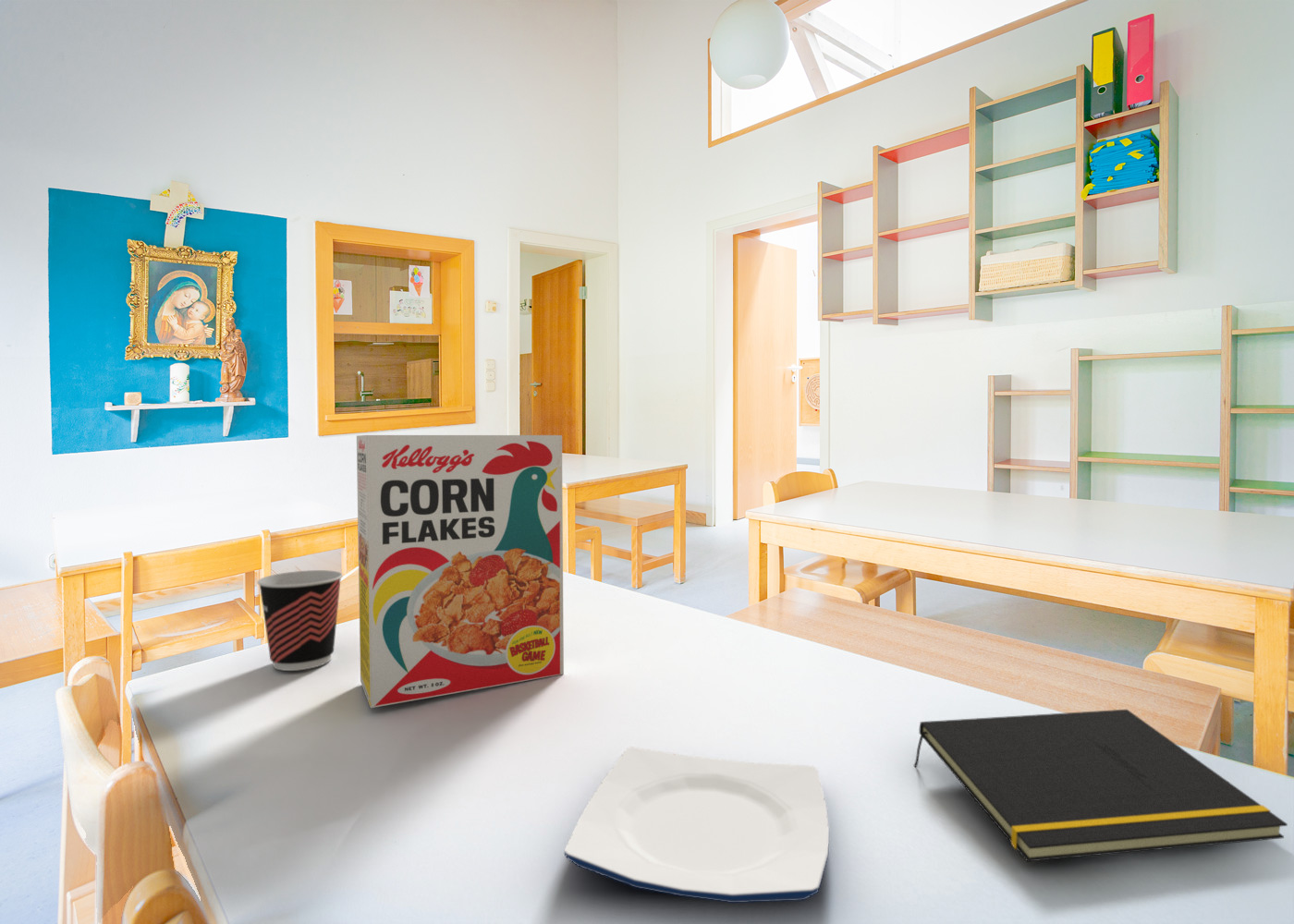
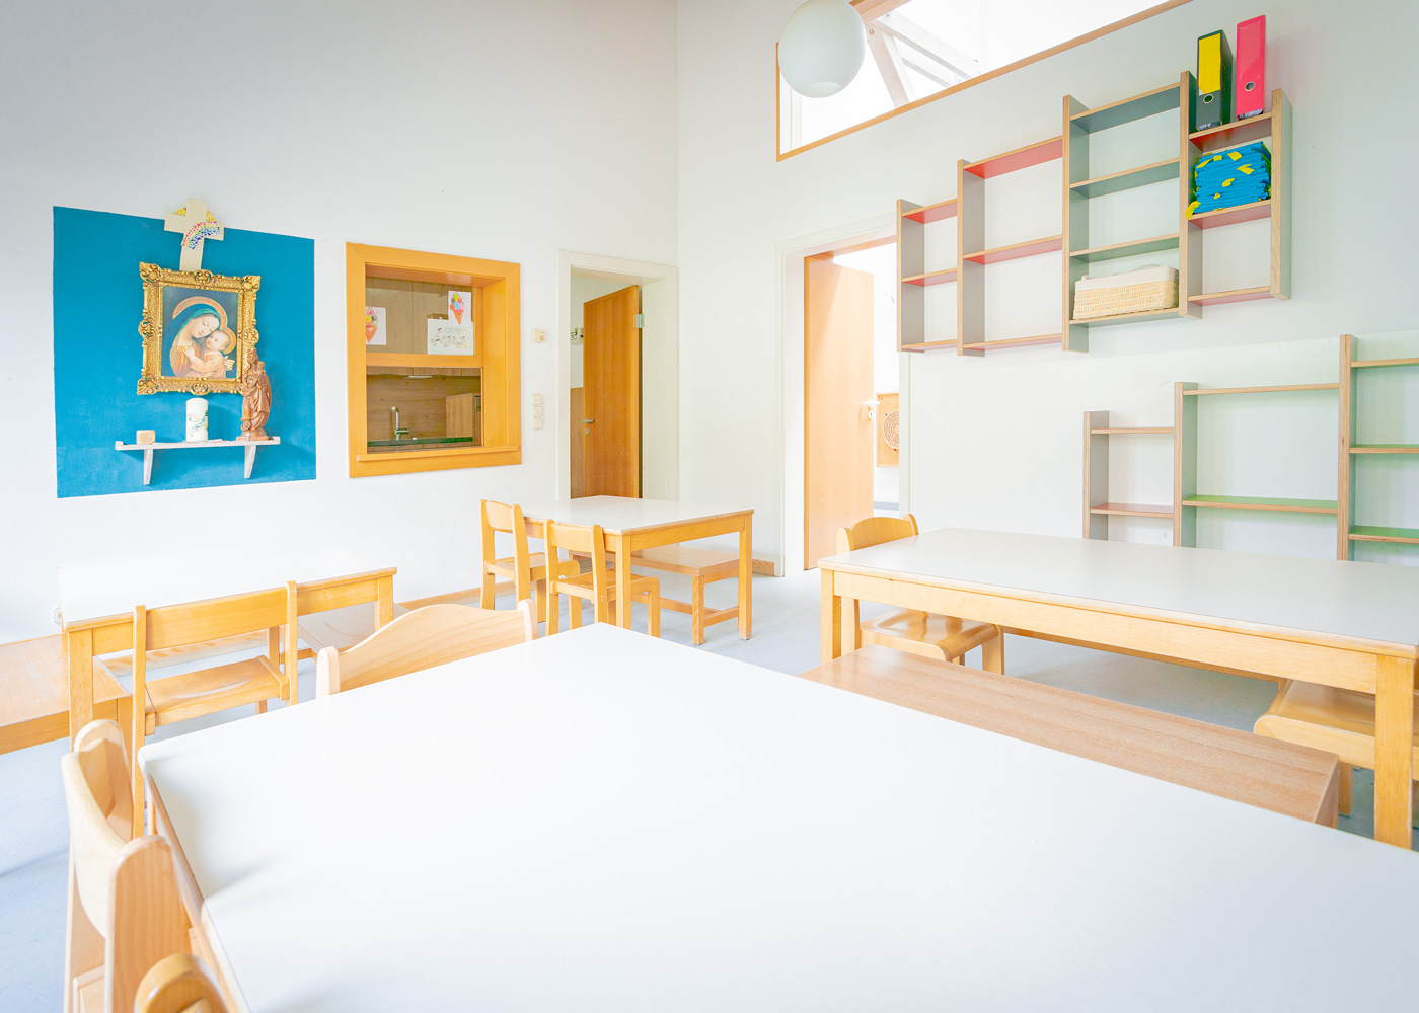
- plate [564,746,830,904]
- notepad [913,709,1288,863]
- cup [256,569,344,672]
- cereal box [356,434,565,709]
